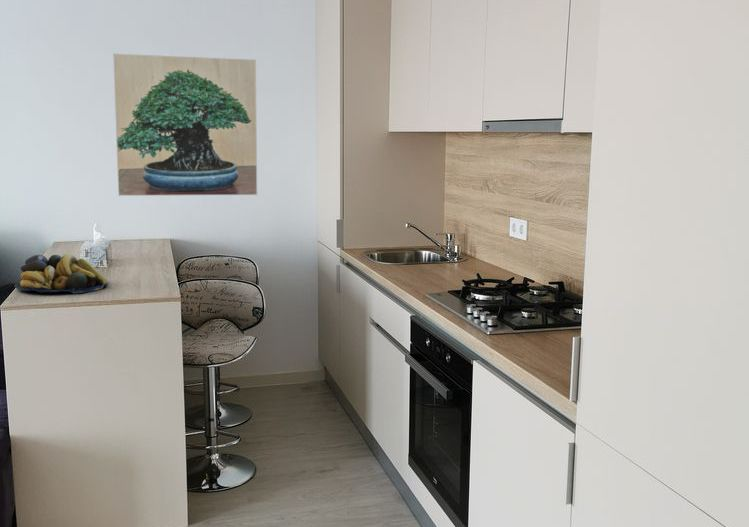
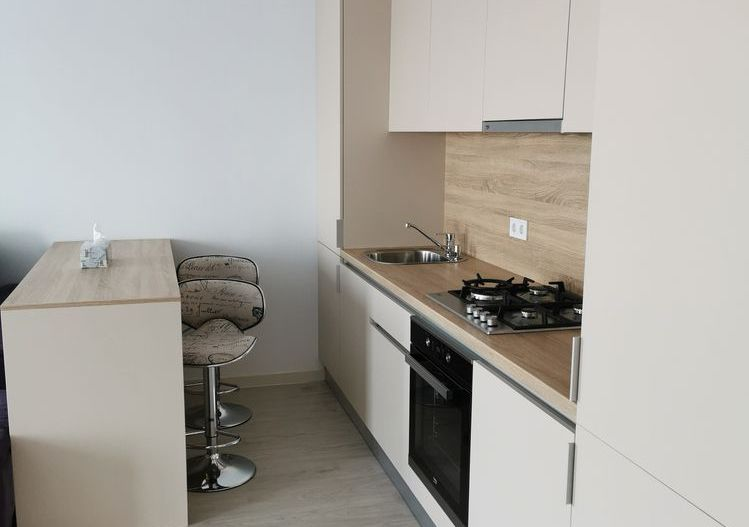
- fruit bowl [13,252,108,294]
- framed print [112,53,258,197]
